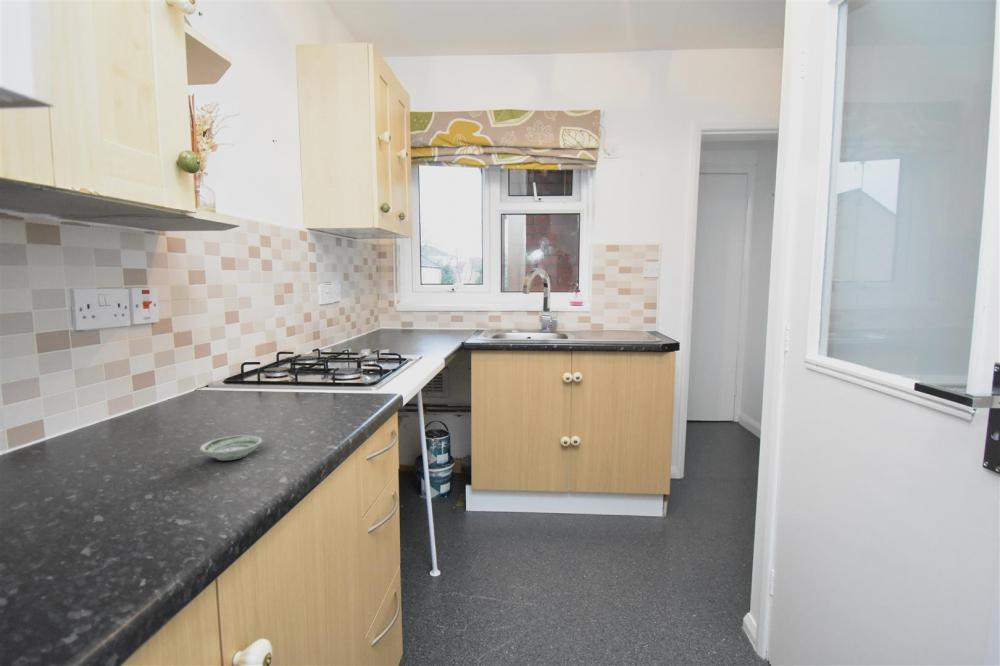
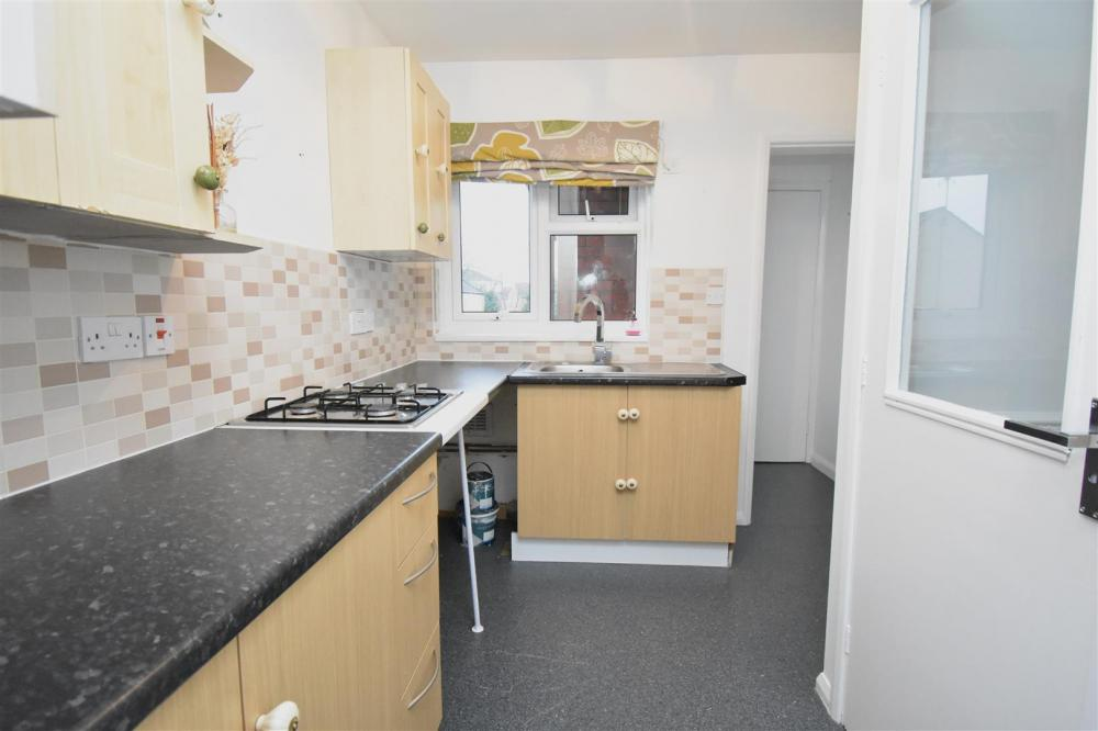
- saucer [199,434,263,461]
